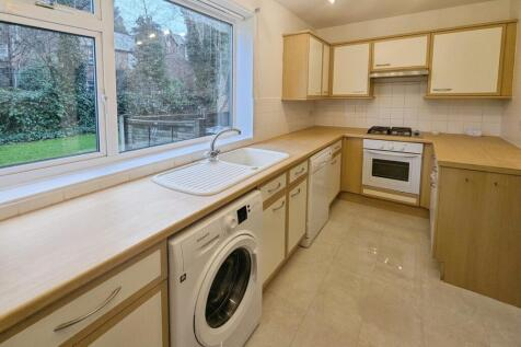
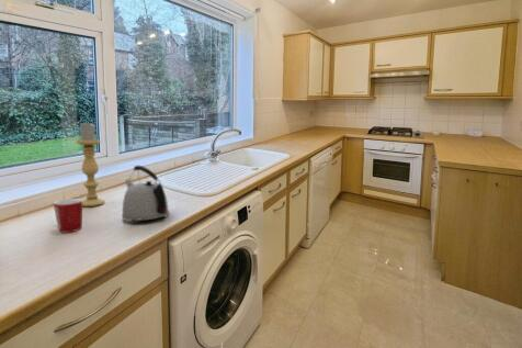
+ mug [53,198,83,234]
+ kettle [121,165,170,223]
+ candle holder [75,121,106,207]
